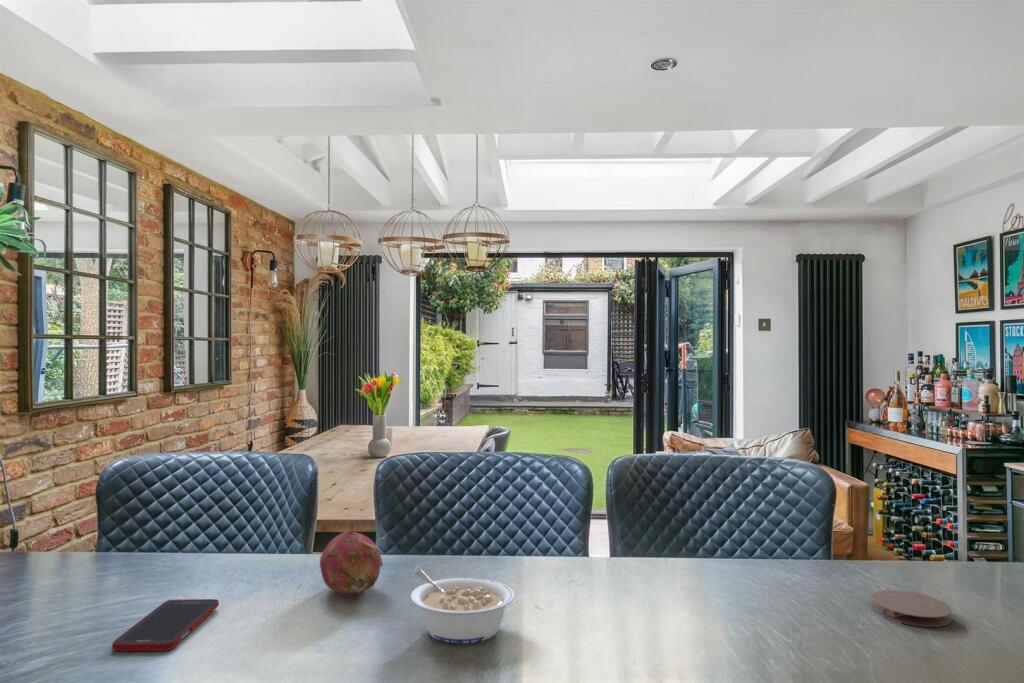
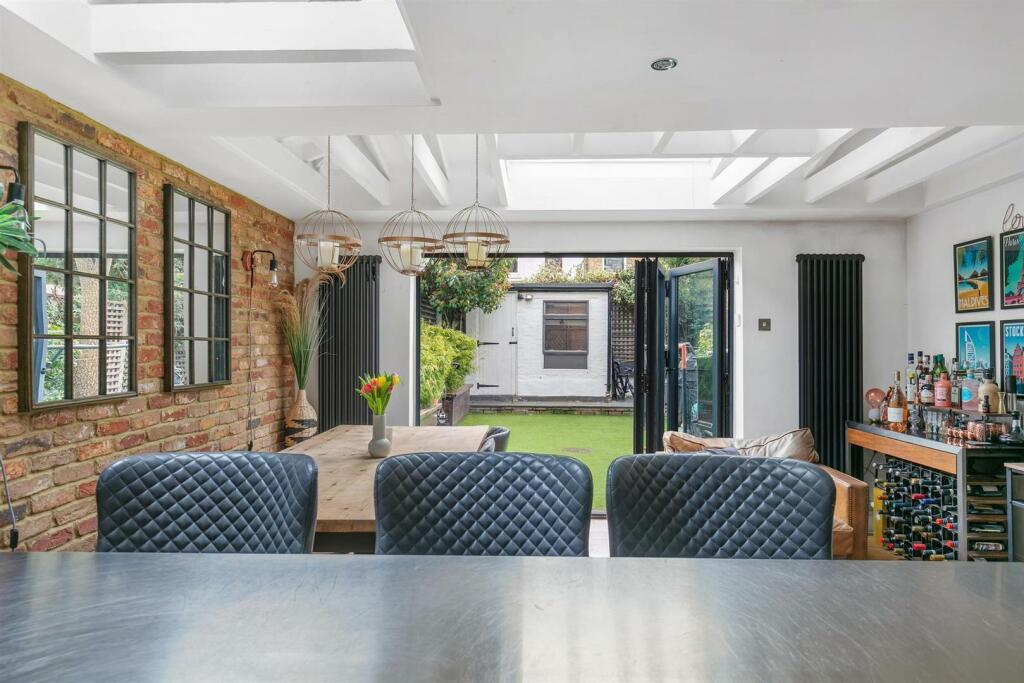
- fruit [319,529,384,597]
- cell phone [111,598,220,652]
- legume [410,568,515,644]
- coaster [870,589,953,628]
